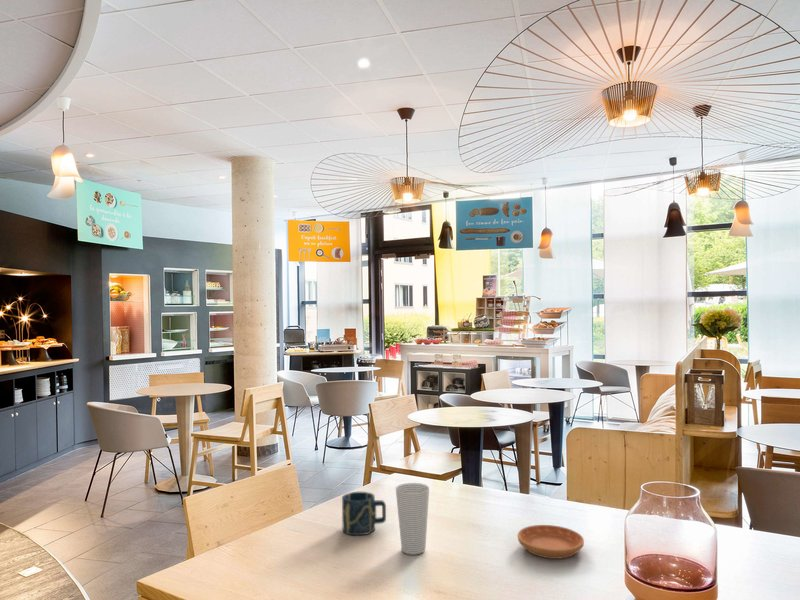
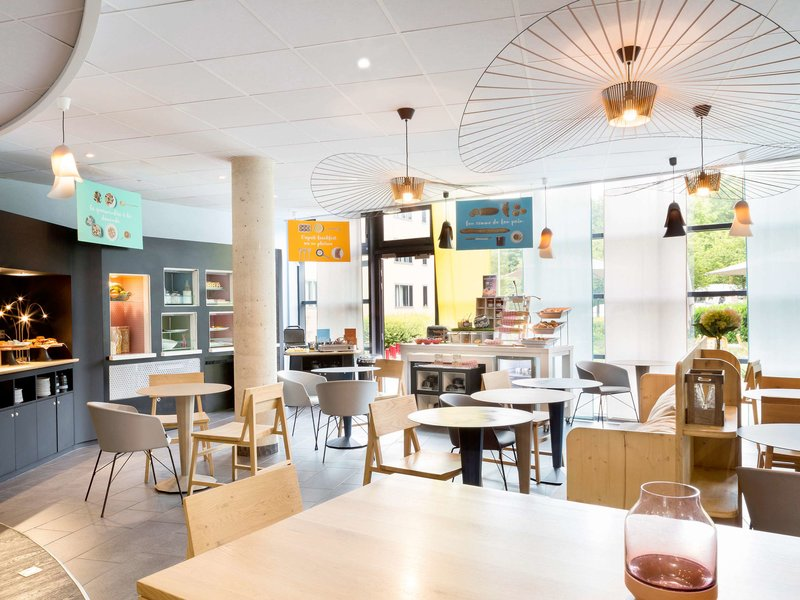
- cup [341,491,387,536]
- saucer [517,524,585,560]
- cup [395,482,430,556]
